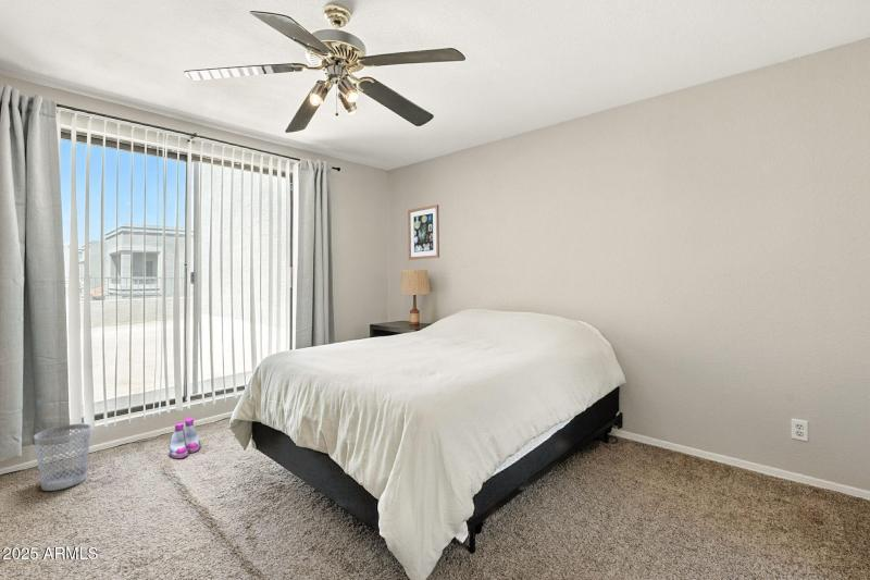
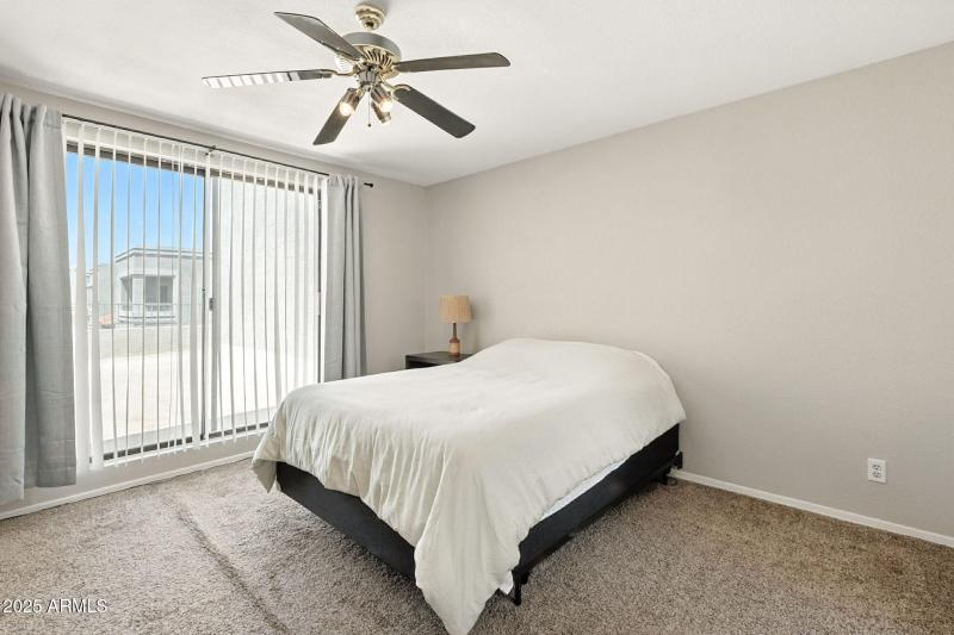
- boots [167,416,201,459]
- wall art [407,203,440,261]
- wastebasket [33,422,91,492]
